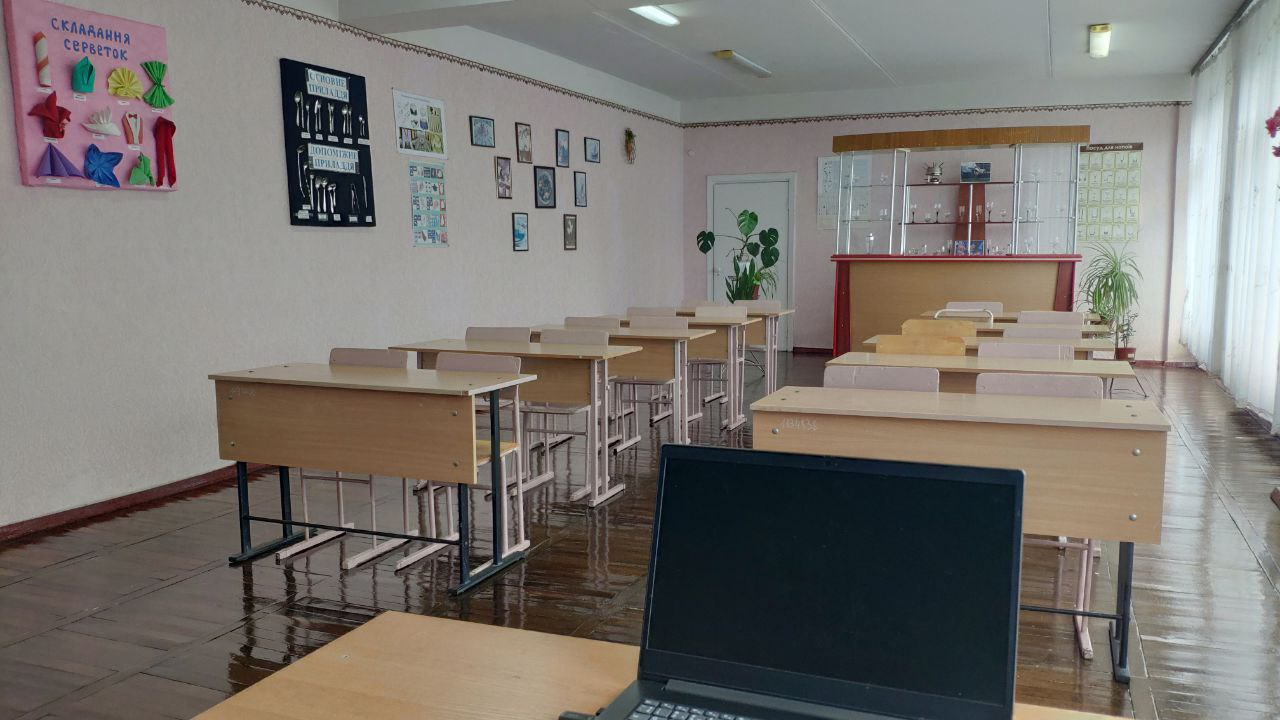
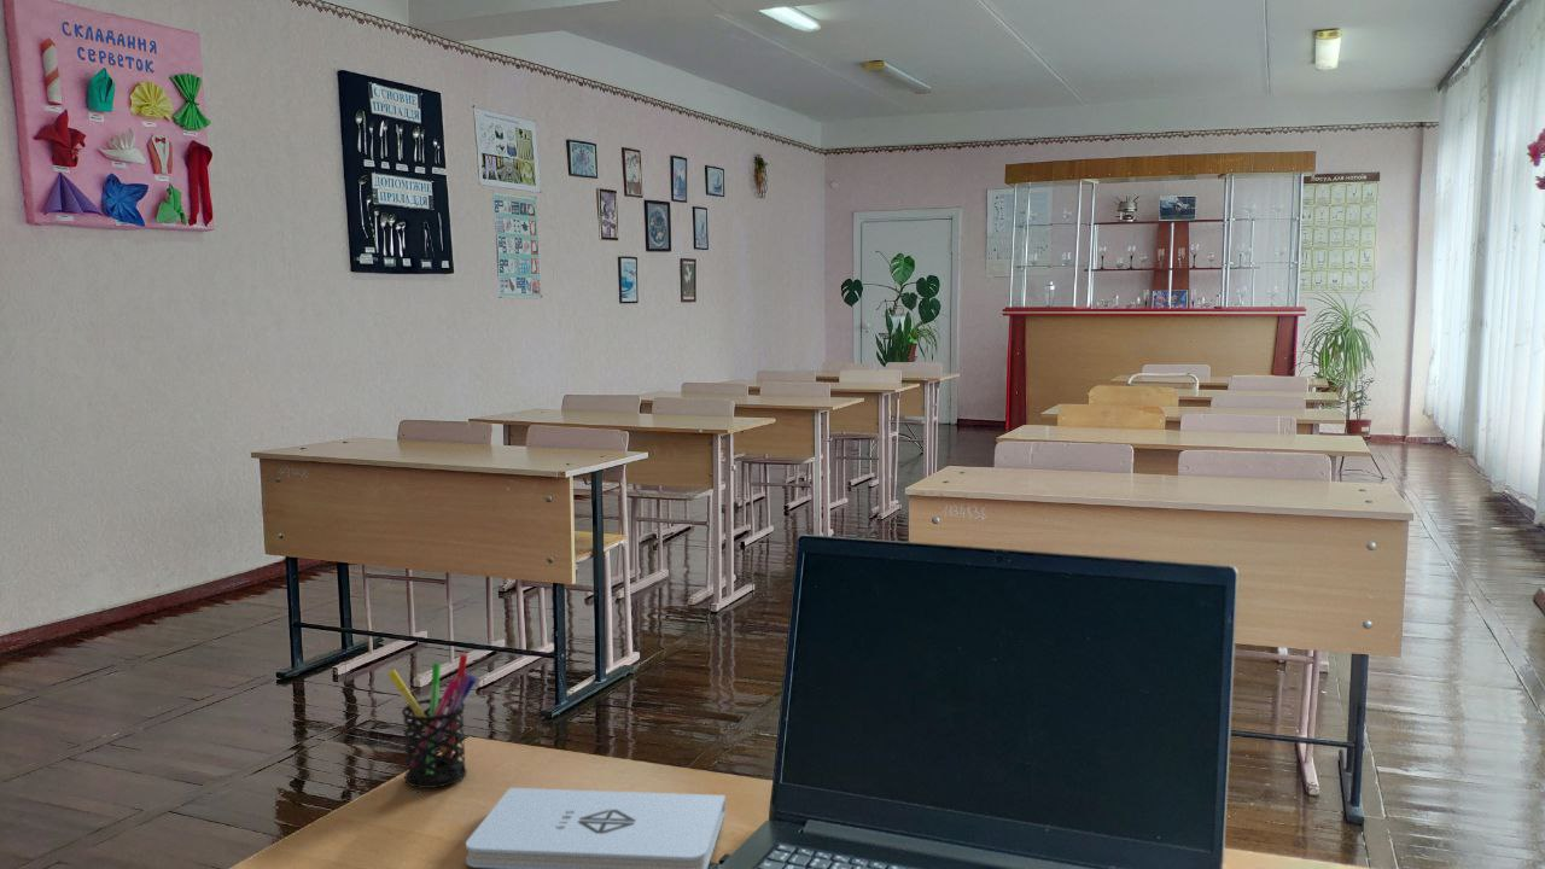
+ notepad [465,787,727,869]
+ pen holder [386,653,478,789]
